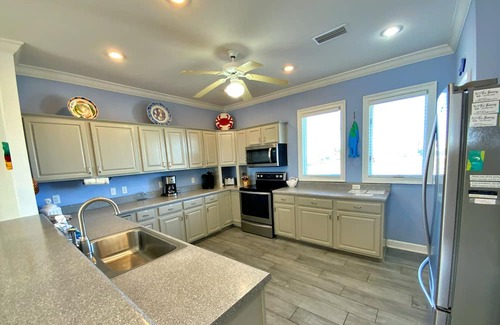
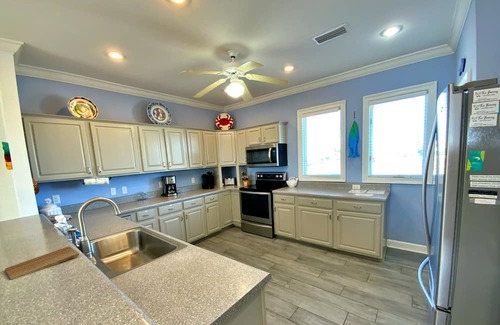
+ cutting board [4,245,80,281]
